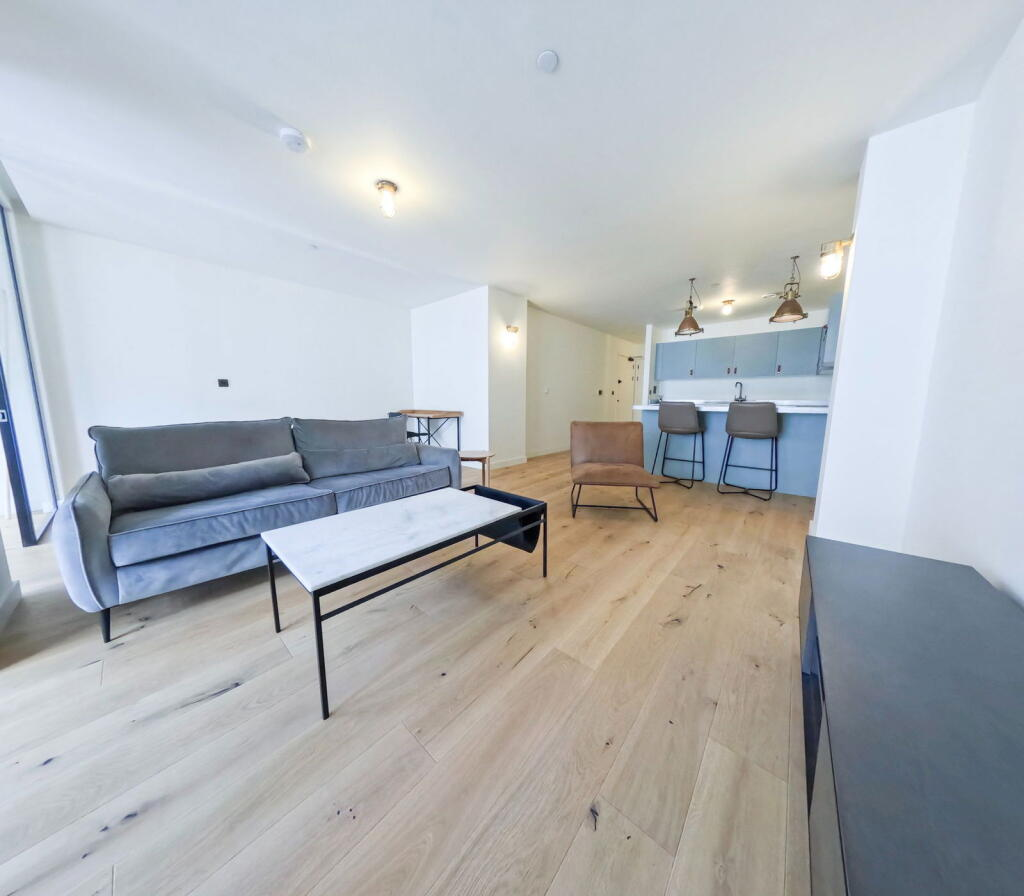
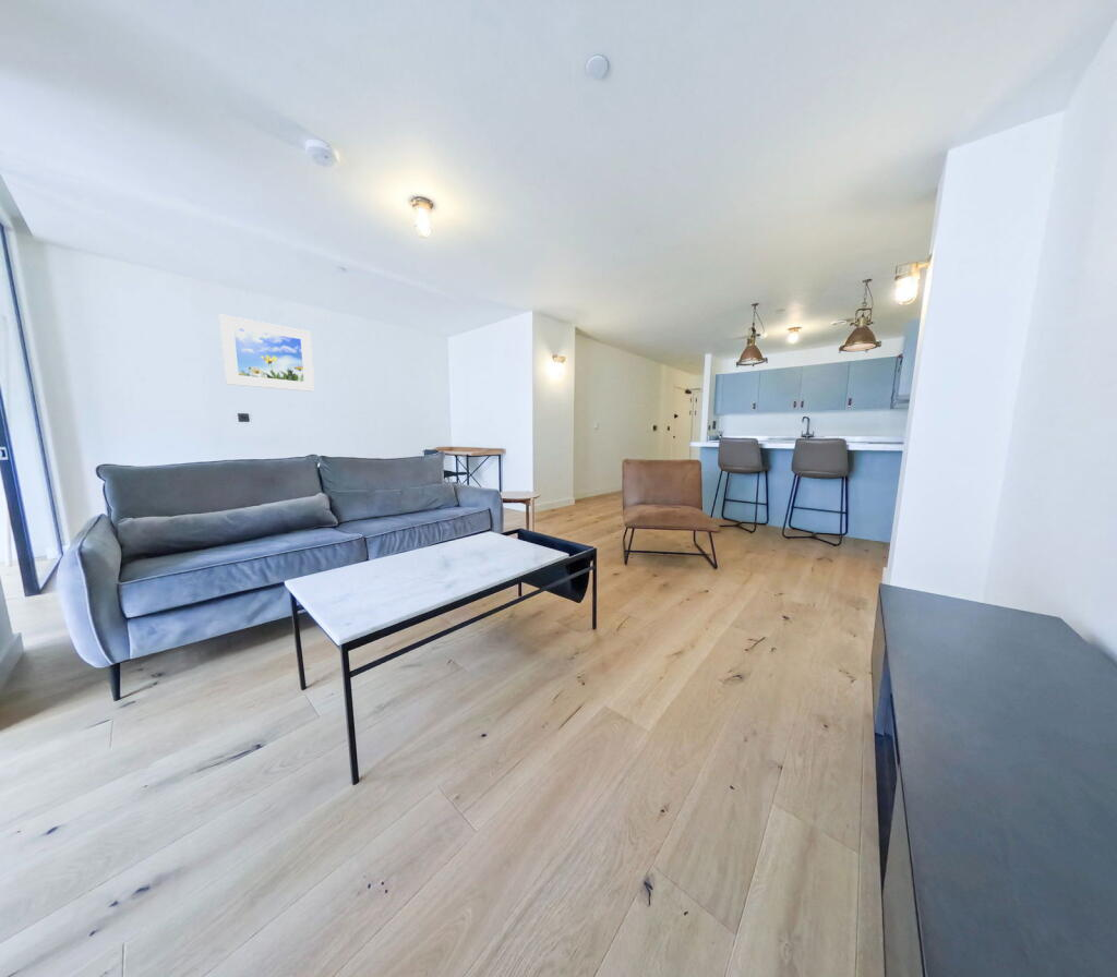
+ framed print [218,313,316,393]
